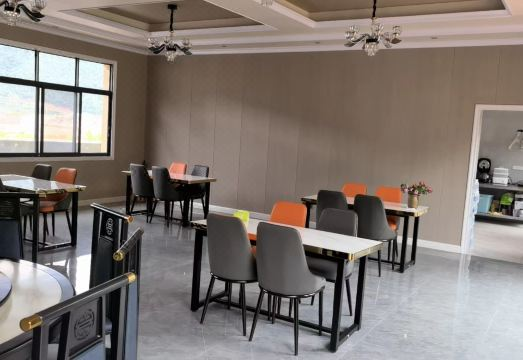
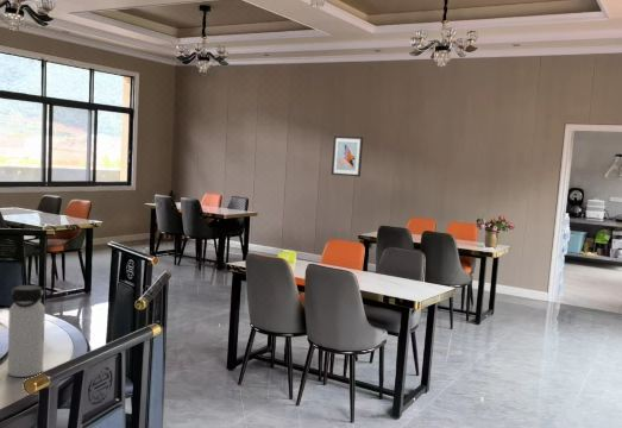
+ wall art [331,134,364,178]
+ water bottle [7,284,46,378]
